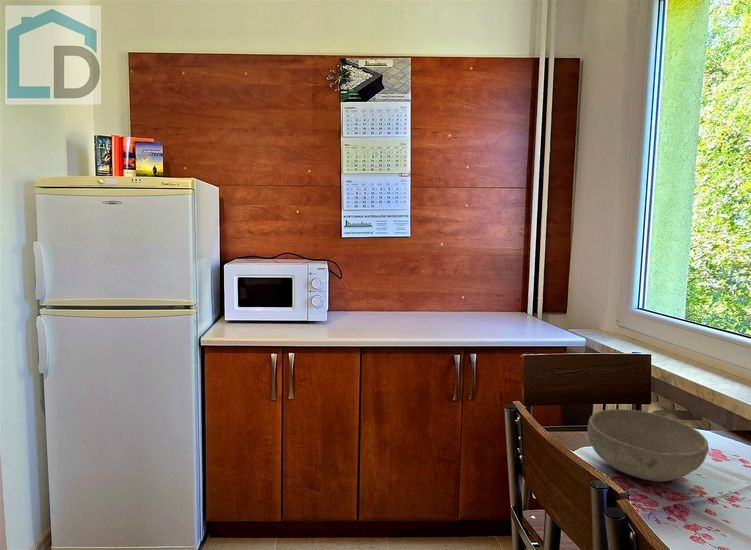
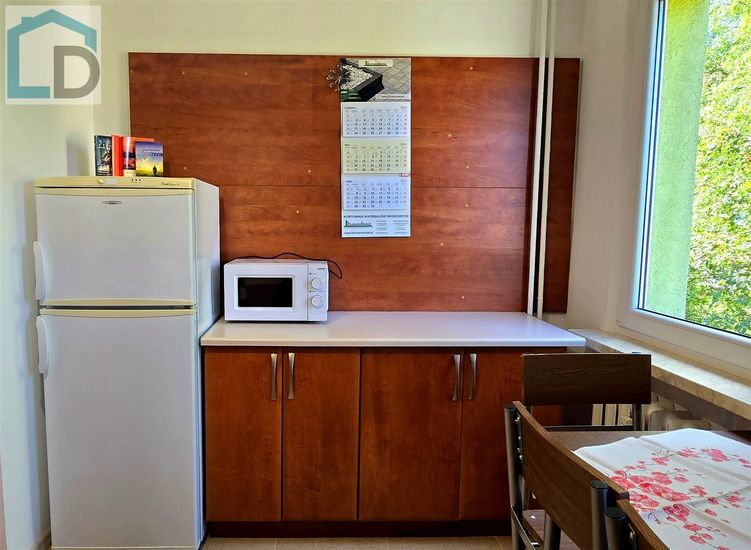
- bowl [587,408,710,483]
